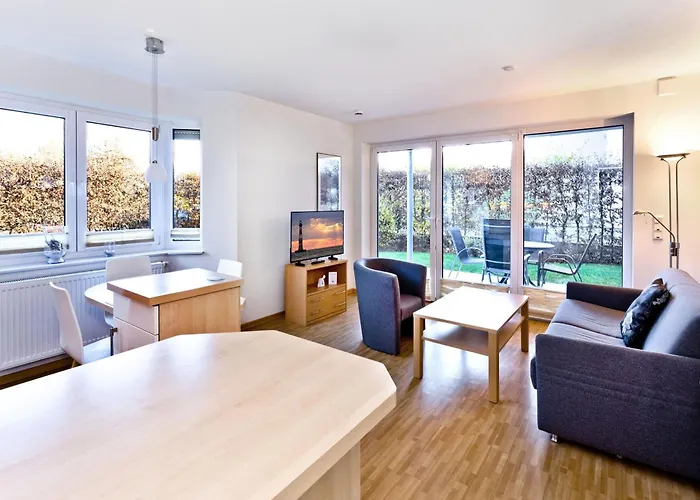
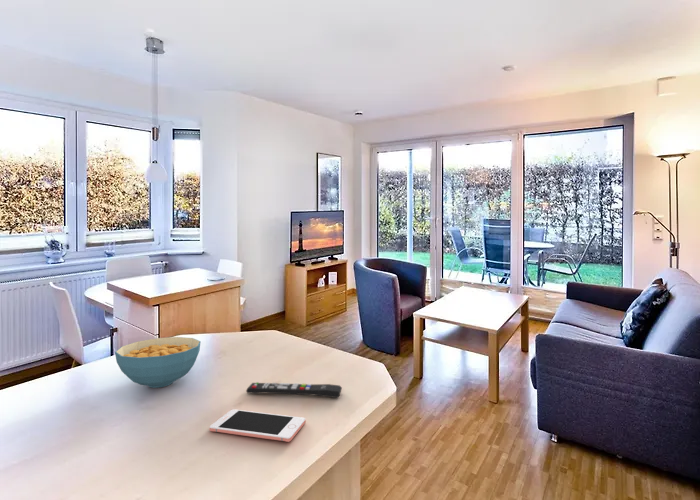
+ cell phone [209,408,306,443]
+ remote control [245,381,343,399]
+ cereal bowl [114,336,202,389]
